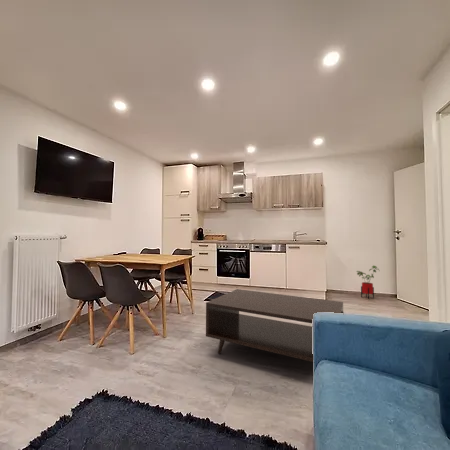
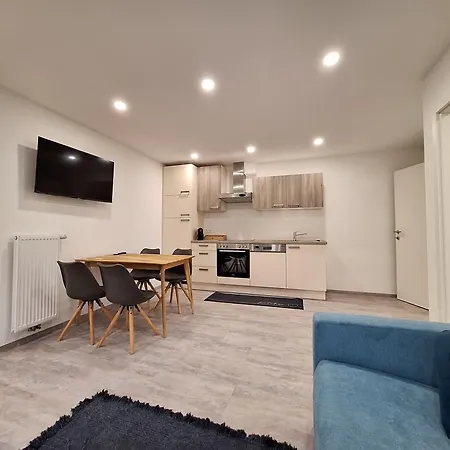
- house plant [355,264,379,300]
- coffee table [205,288,344,363]
